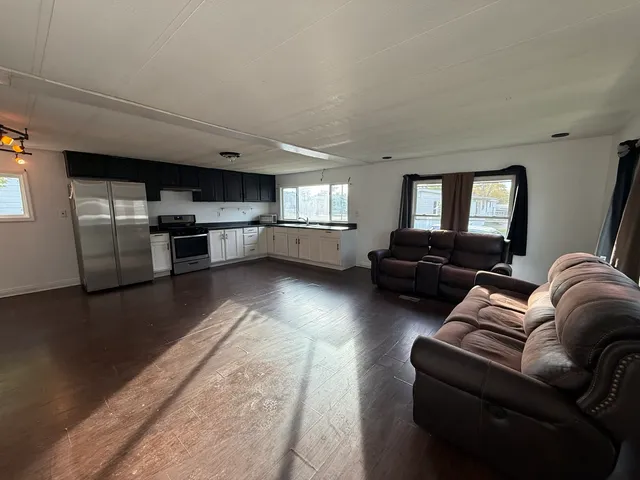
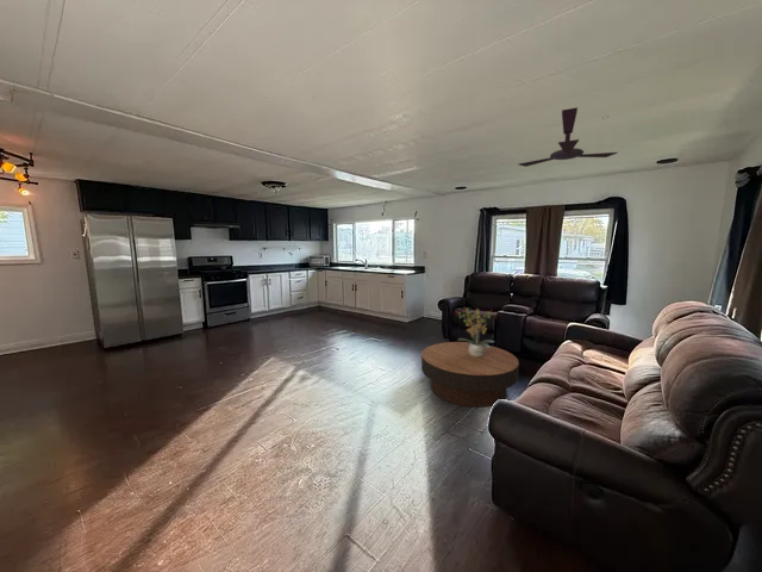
+ ceiling fan [517,106,619,168]
+ potted plant [454,306,495,358]
+ coffee table [420,341,520,409]
